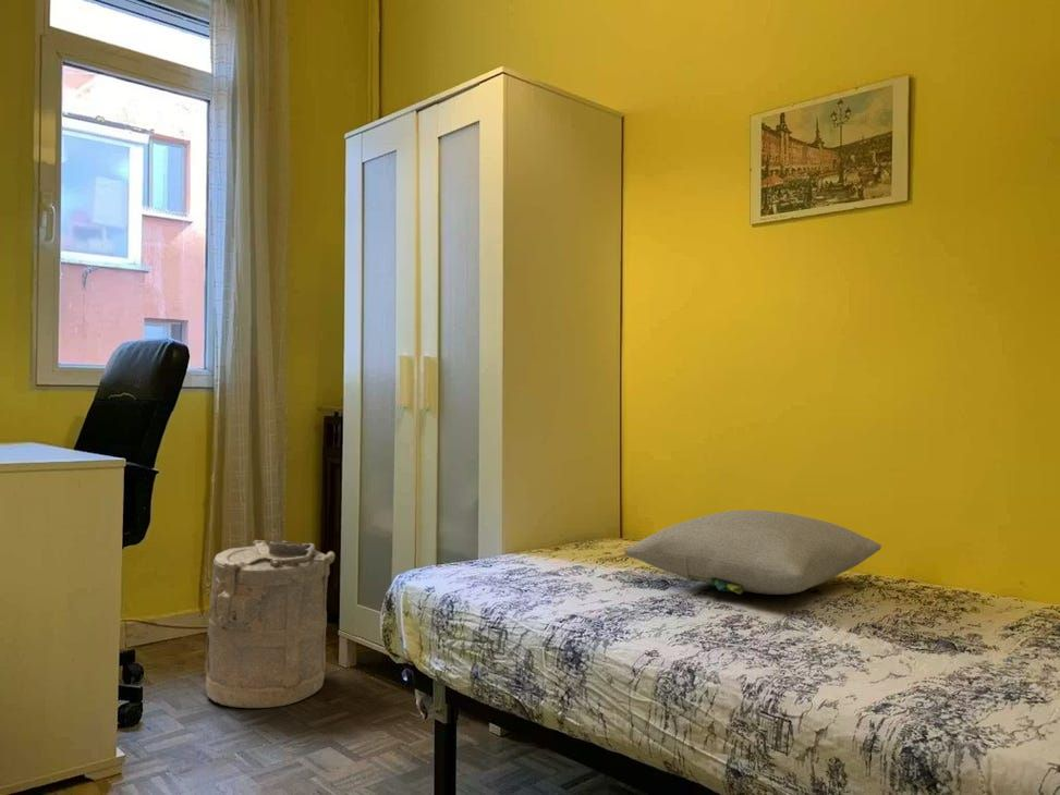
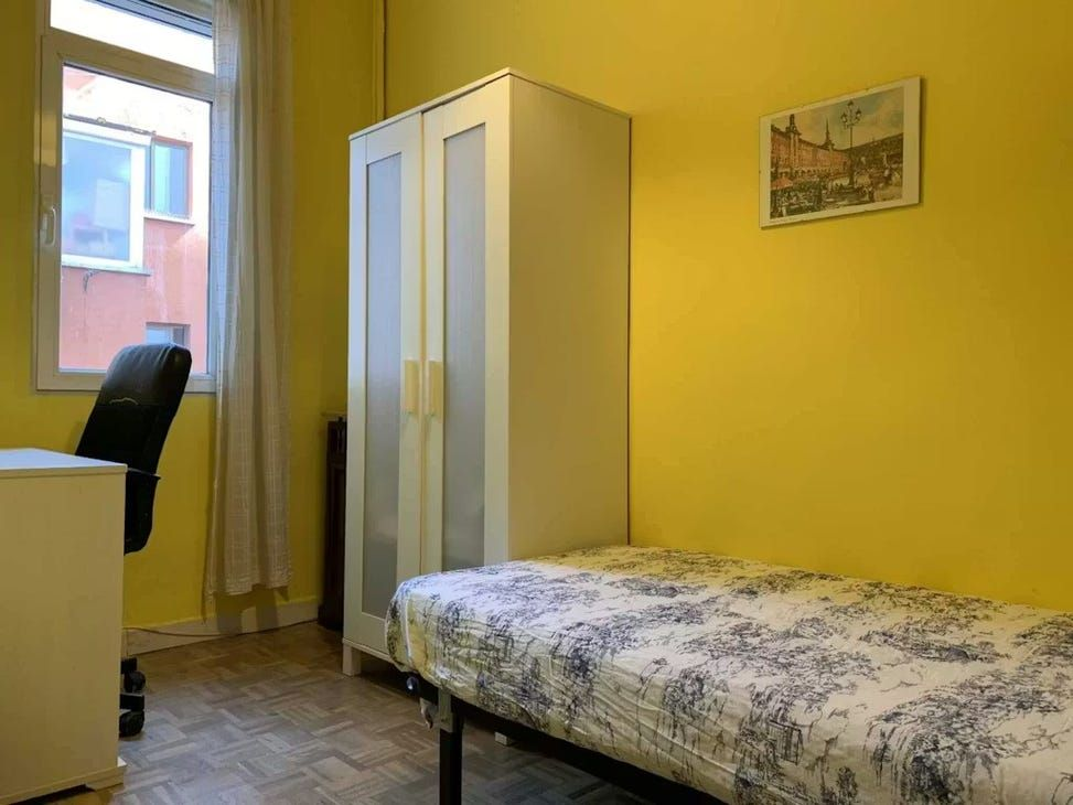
- pillow [623,509,882,596]
- laundry hamper [204,539,336,709]
